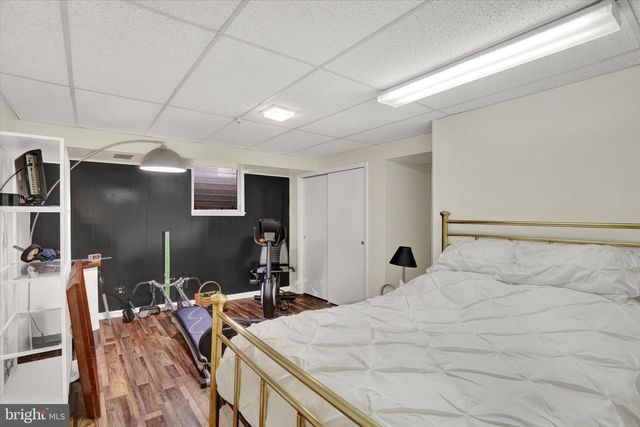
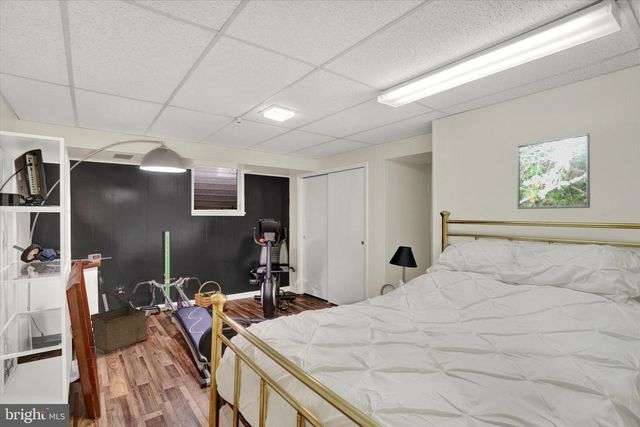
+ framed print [516,132,591,210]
+ storage bin [90,305,149,354]
